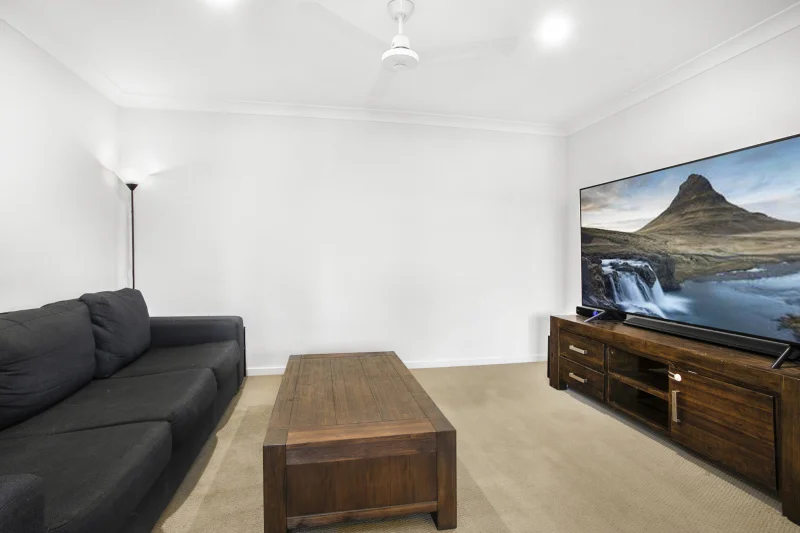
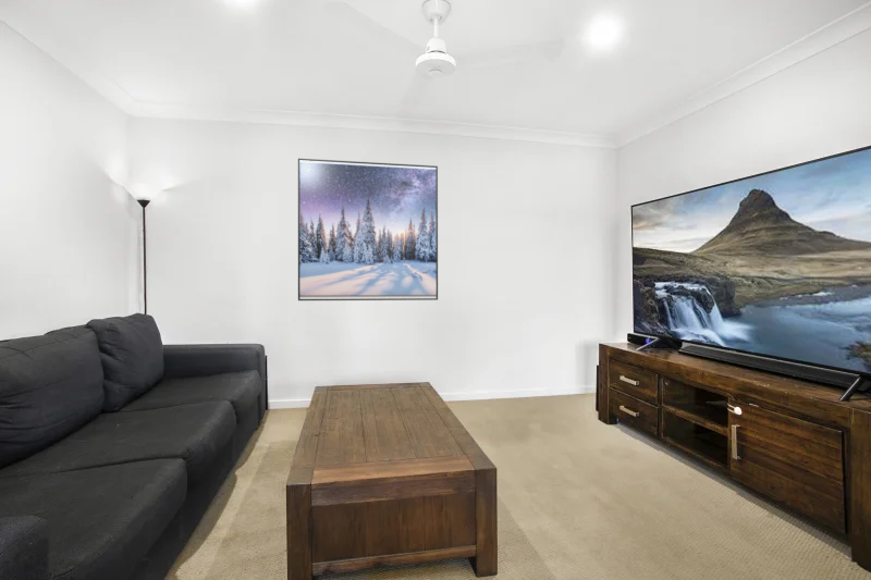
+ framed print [297,158,439,301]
